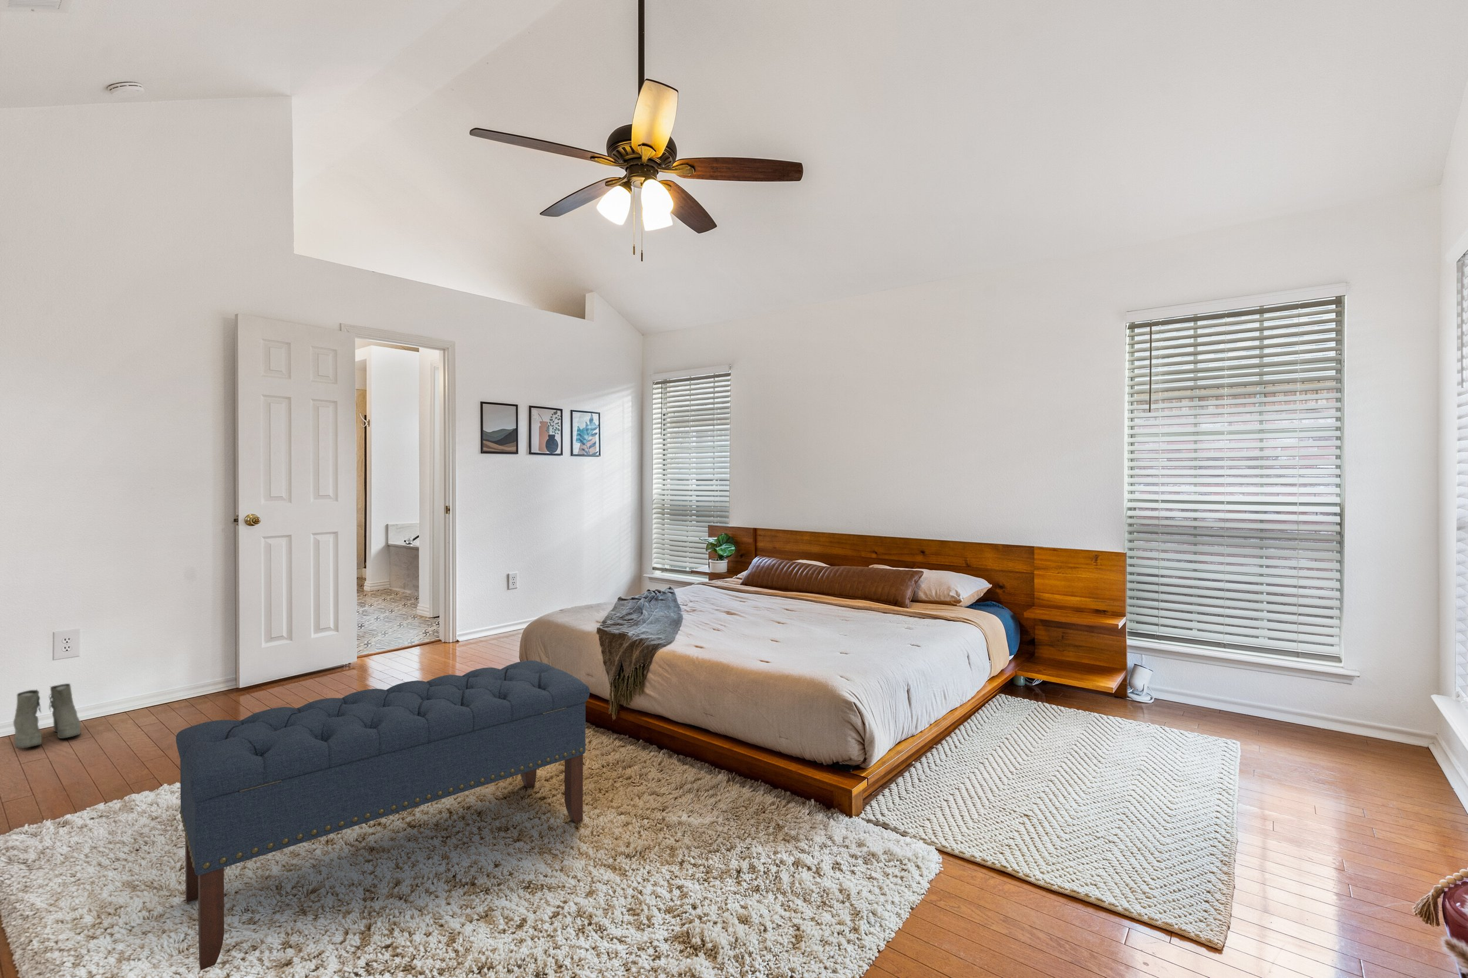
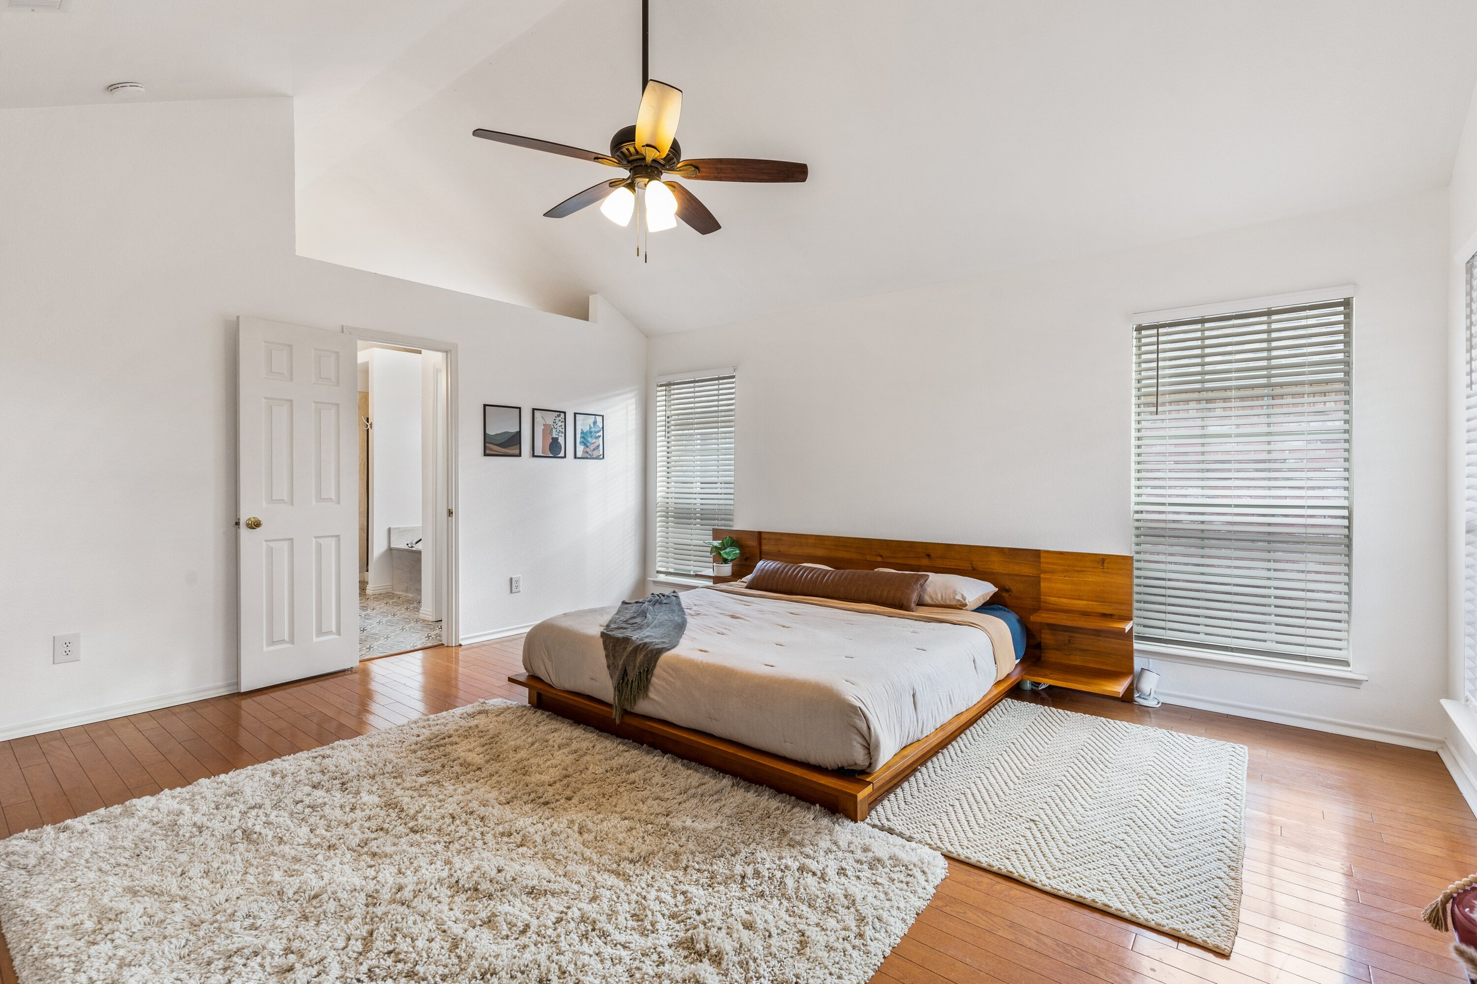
- boots [13,683,82,749]
- bench [176,659,590,971]
